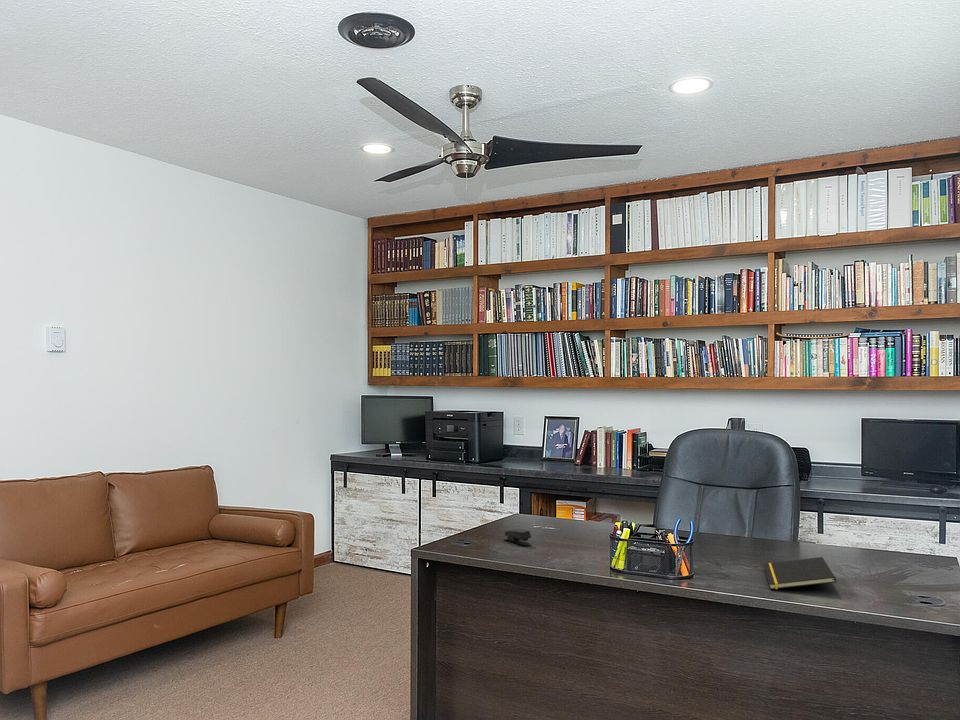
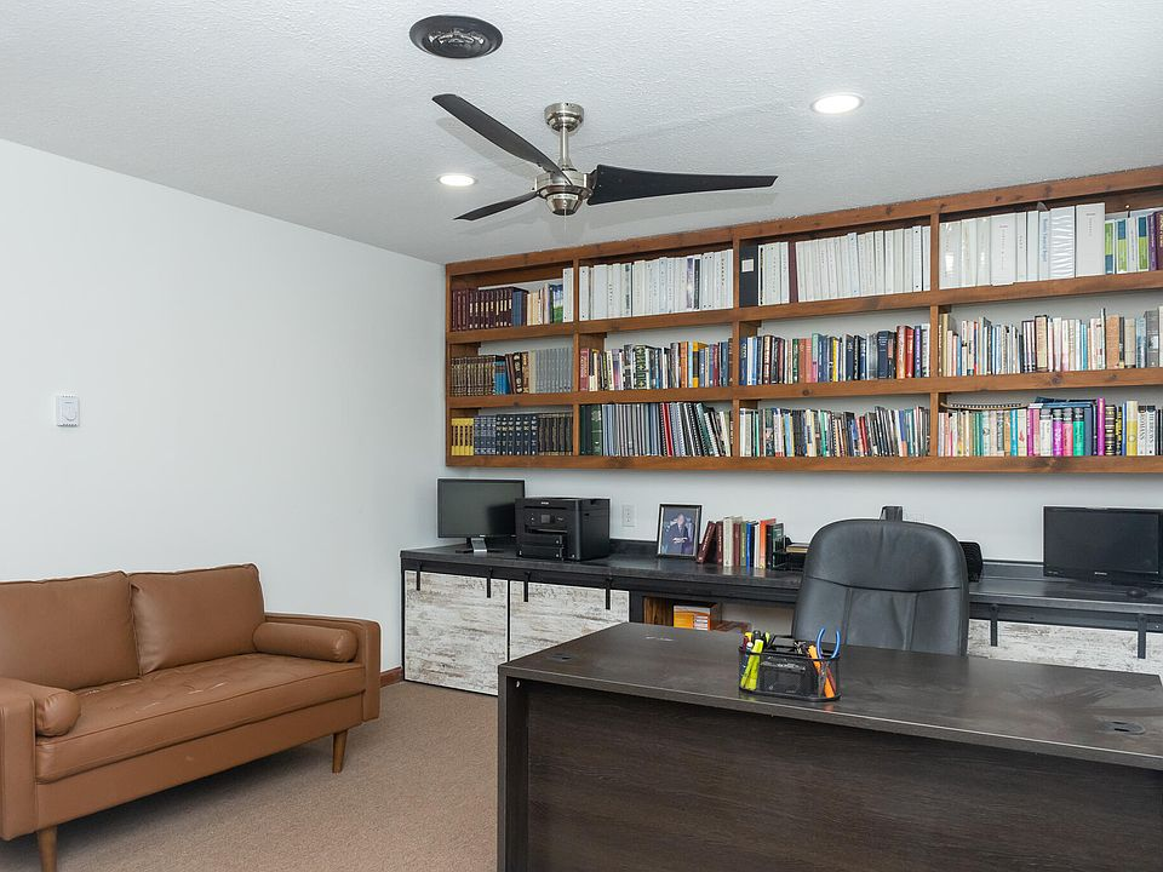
- notepad [762,556,837,590]
- stapler [503,528,532,547]
